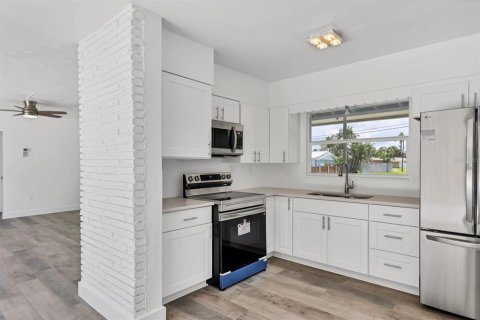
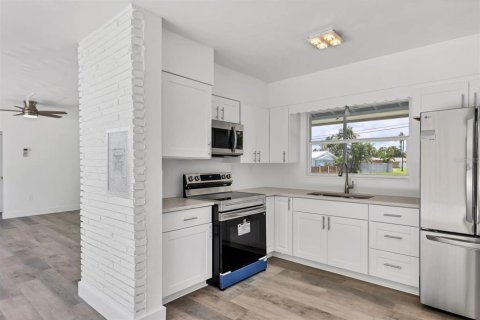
+ wall art [105,126,132,199]
